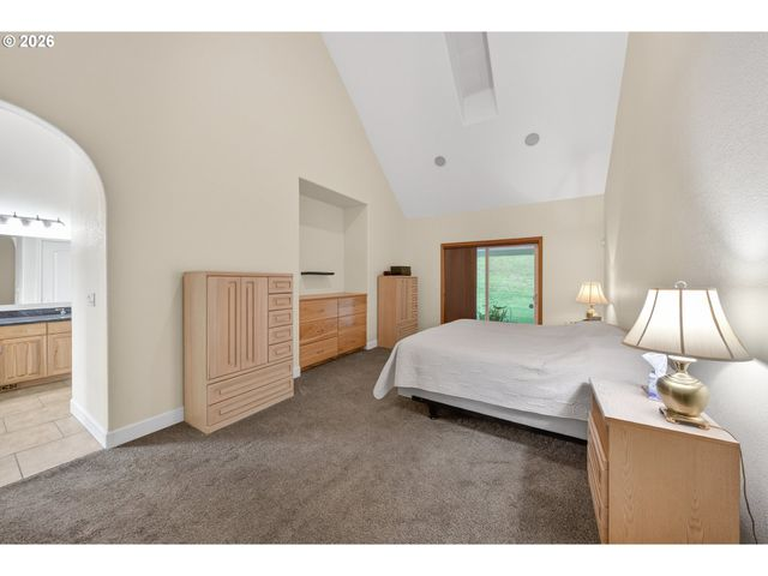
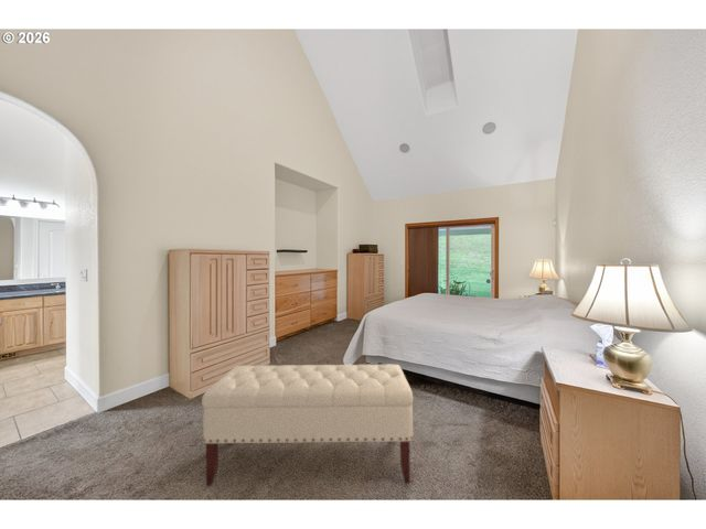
+ bench [201,363,415,487]
